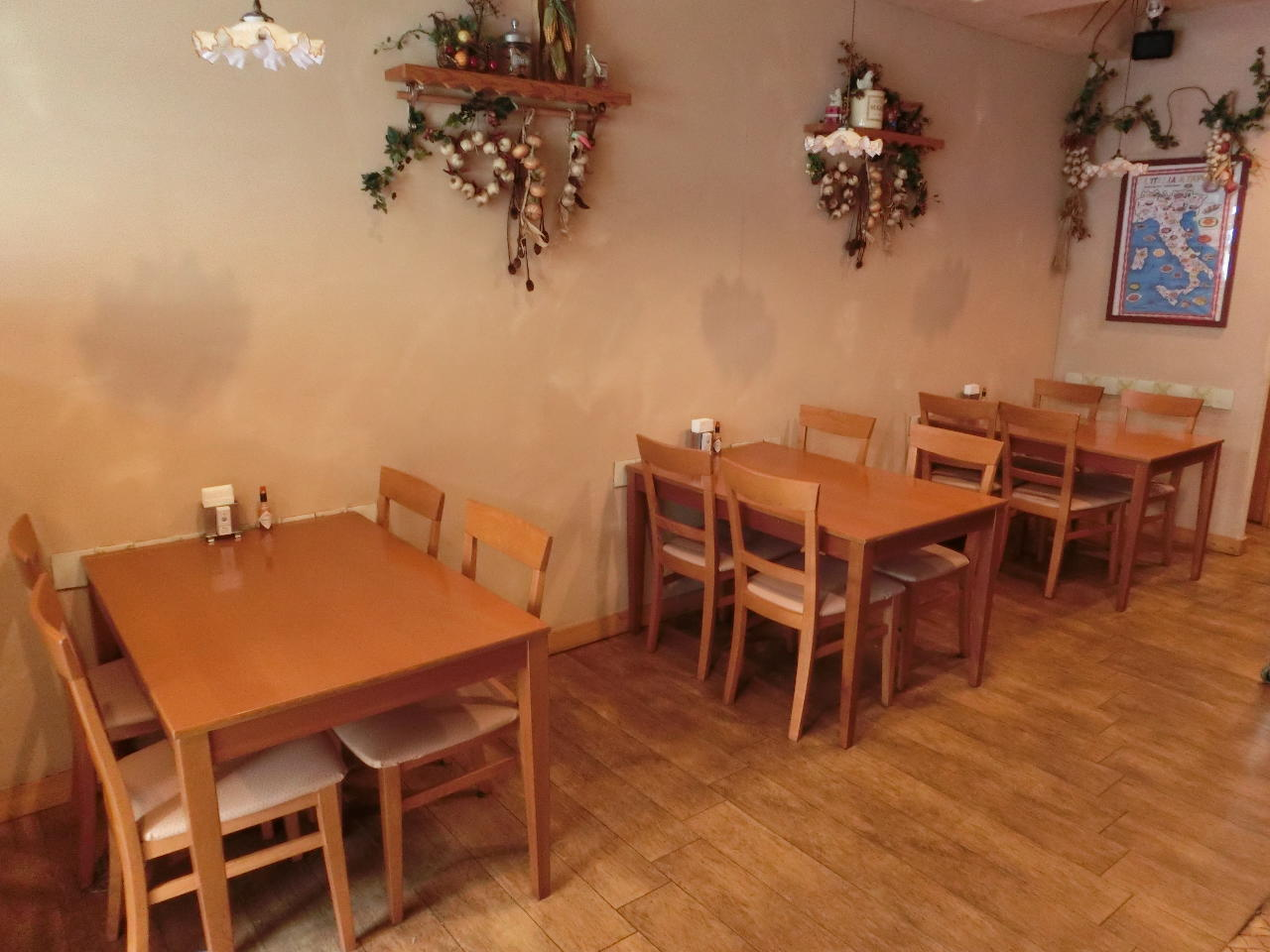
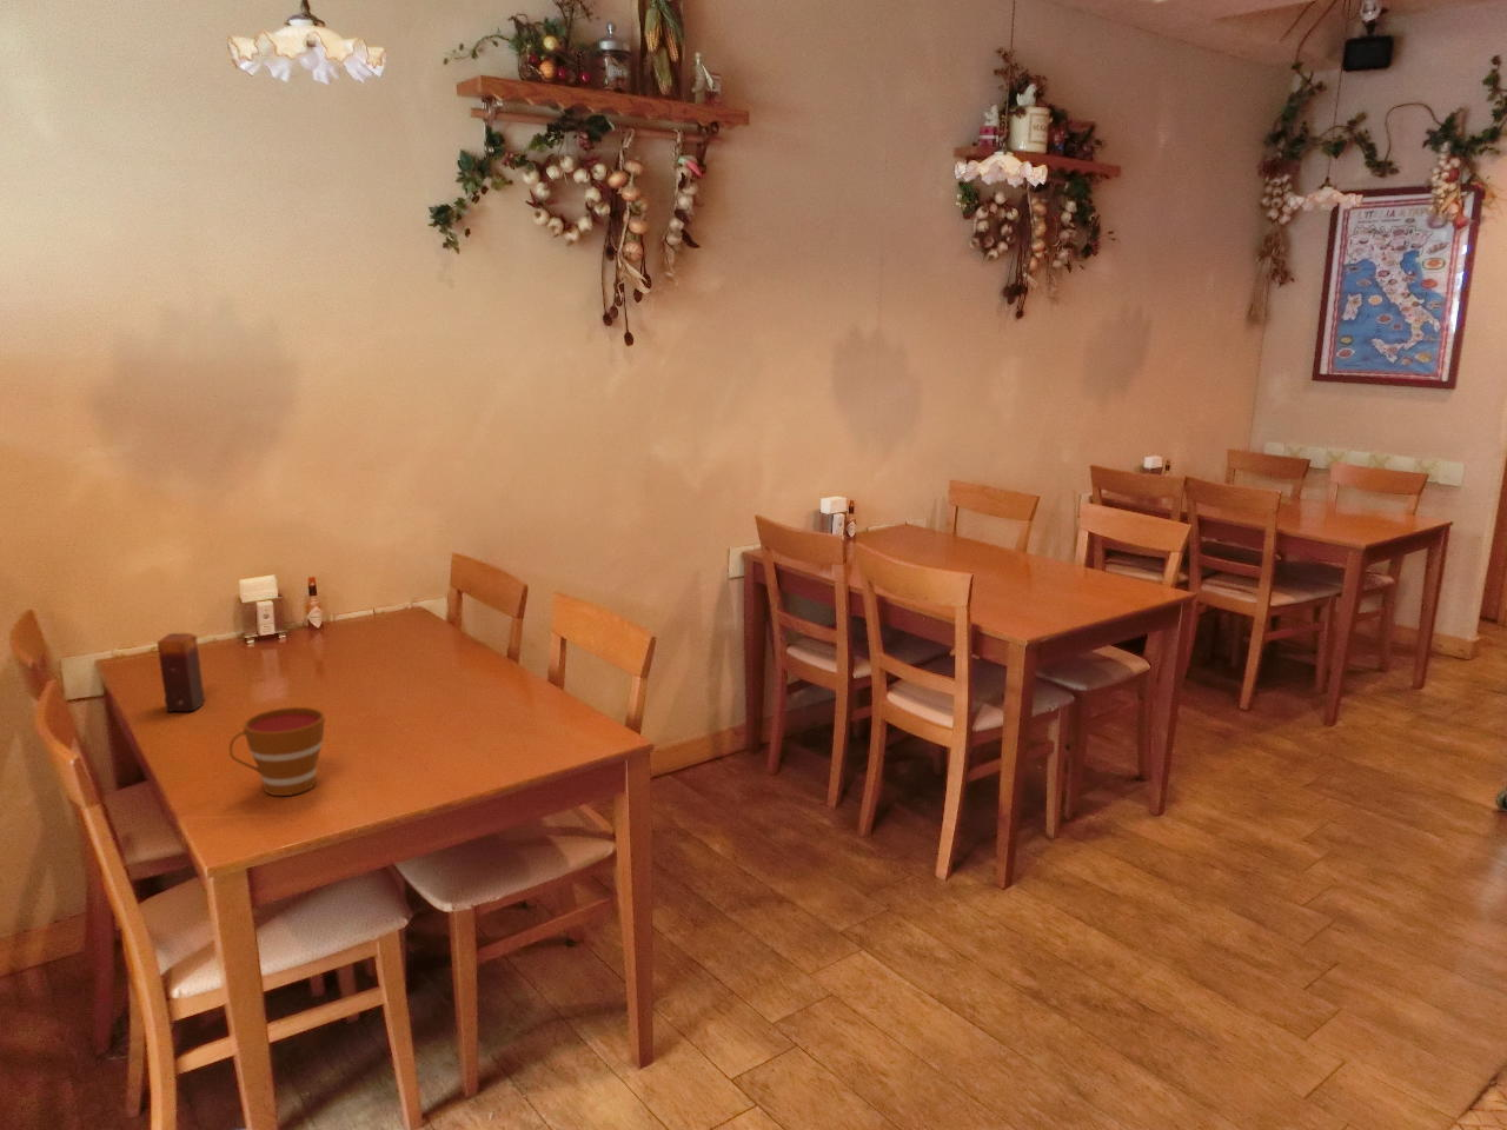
+ cup [228,706,326,796]
+ candle [157,633,206,713]
